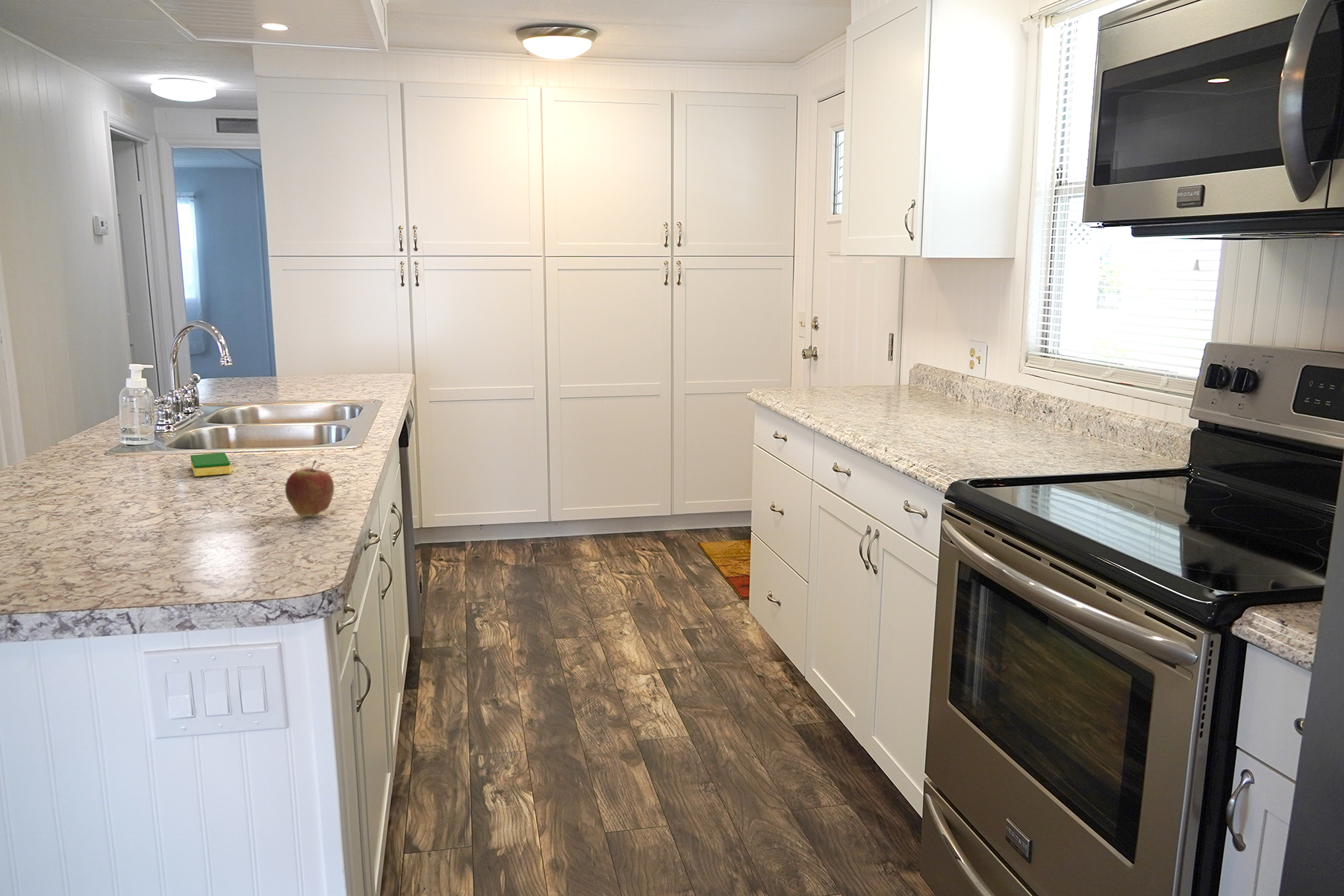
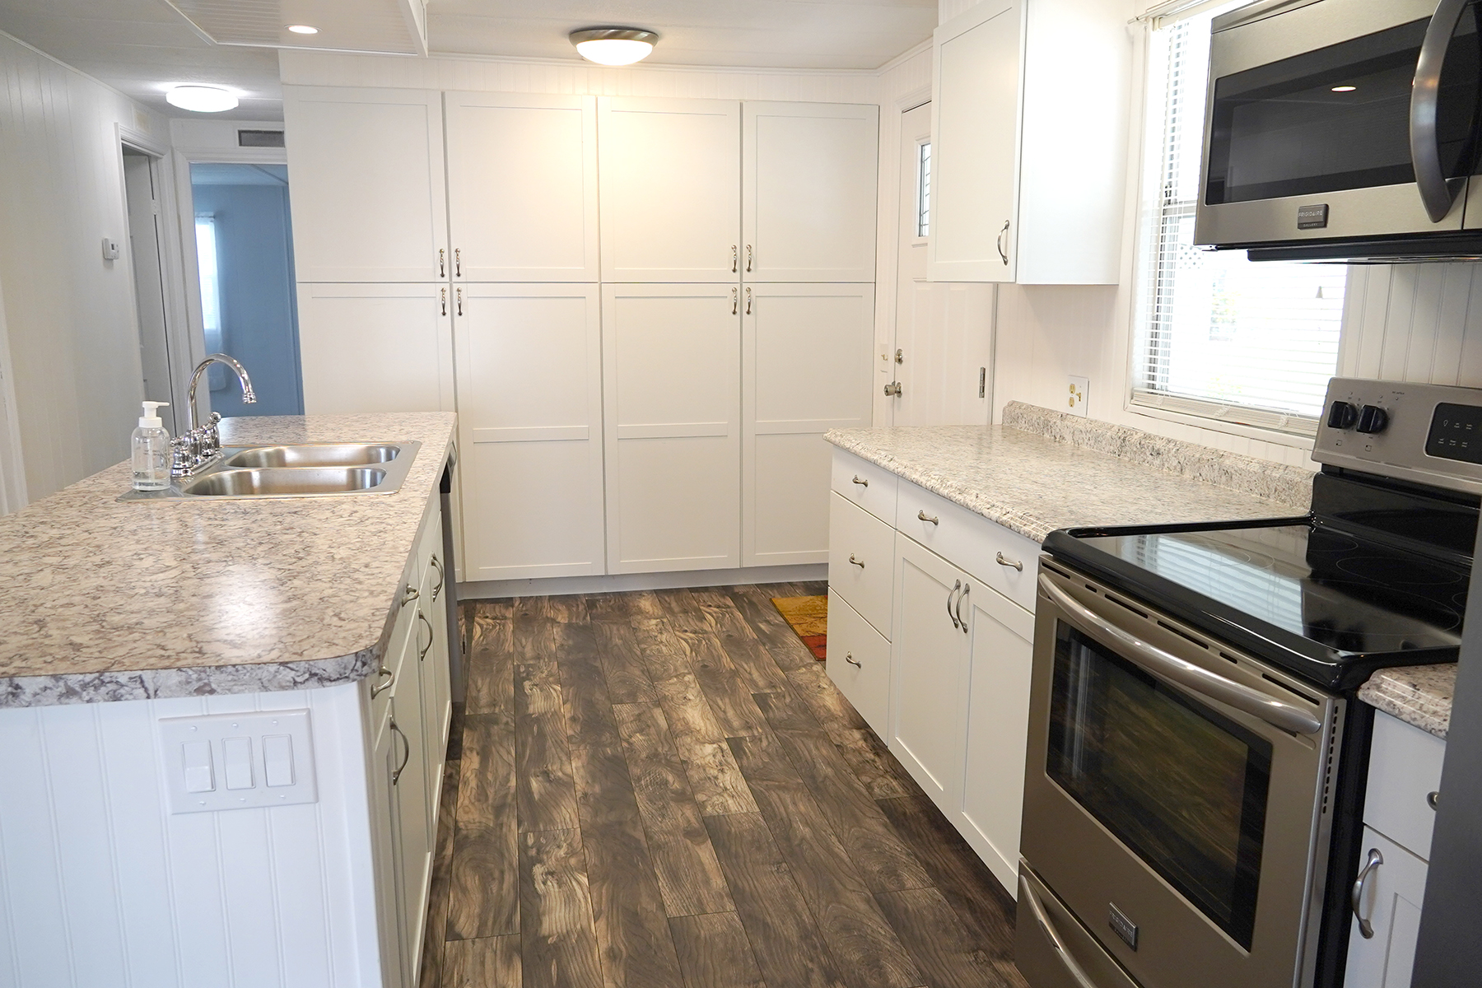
- apple [284,459,335,517]
- dish sponge [190,452,231,477]
